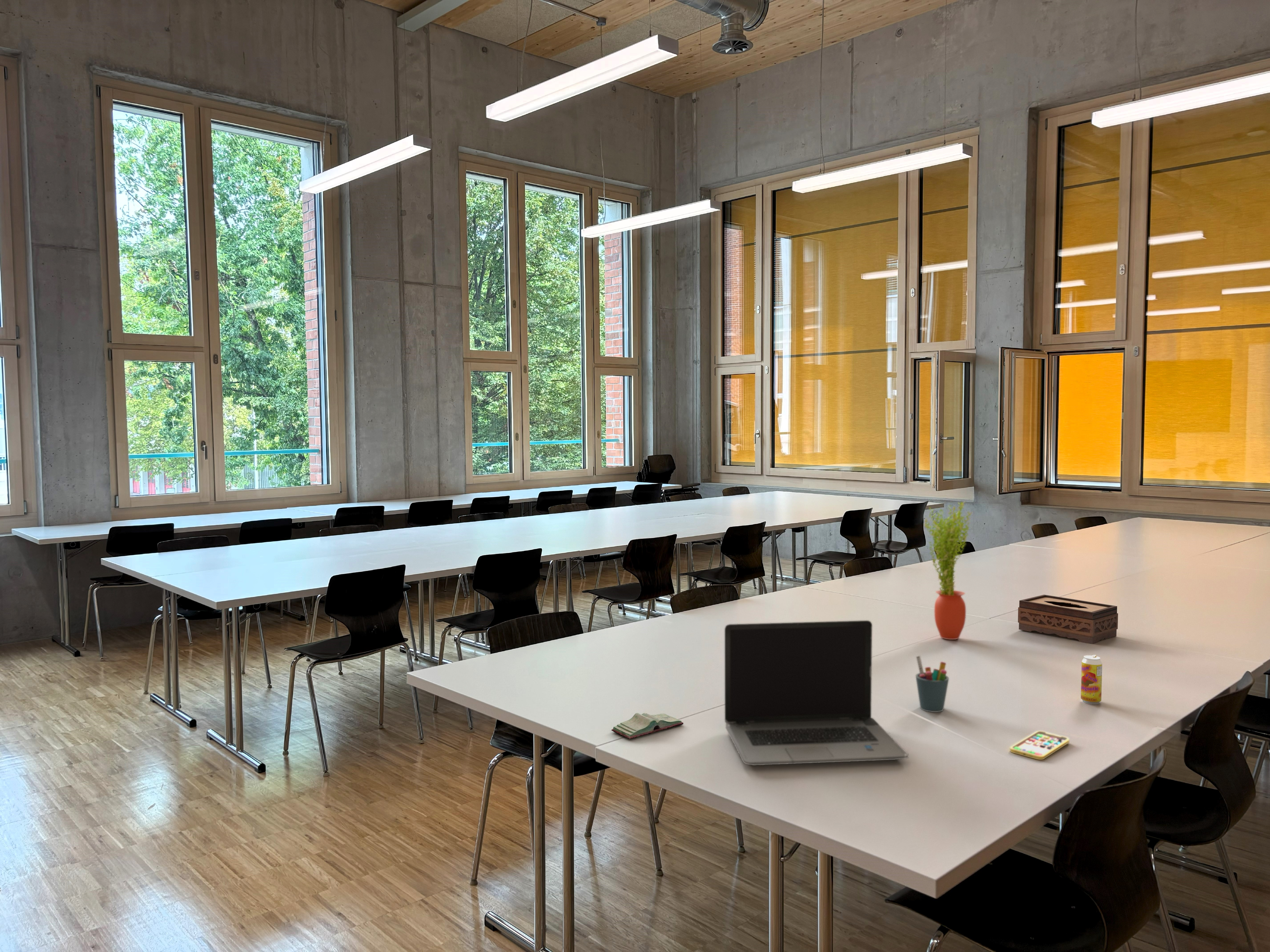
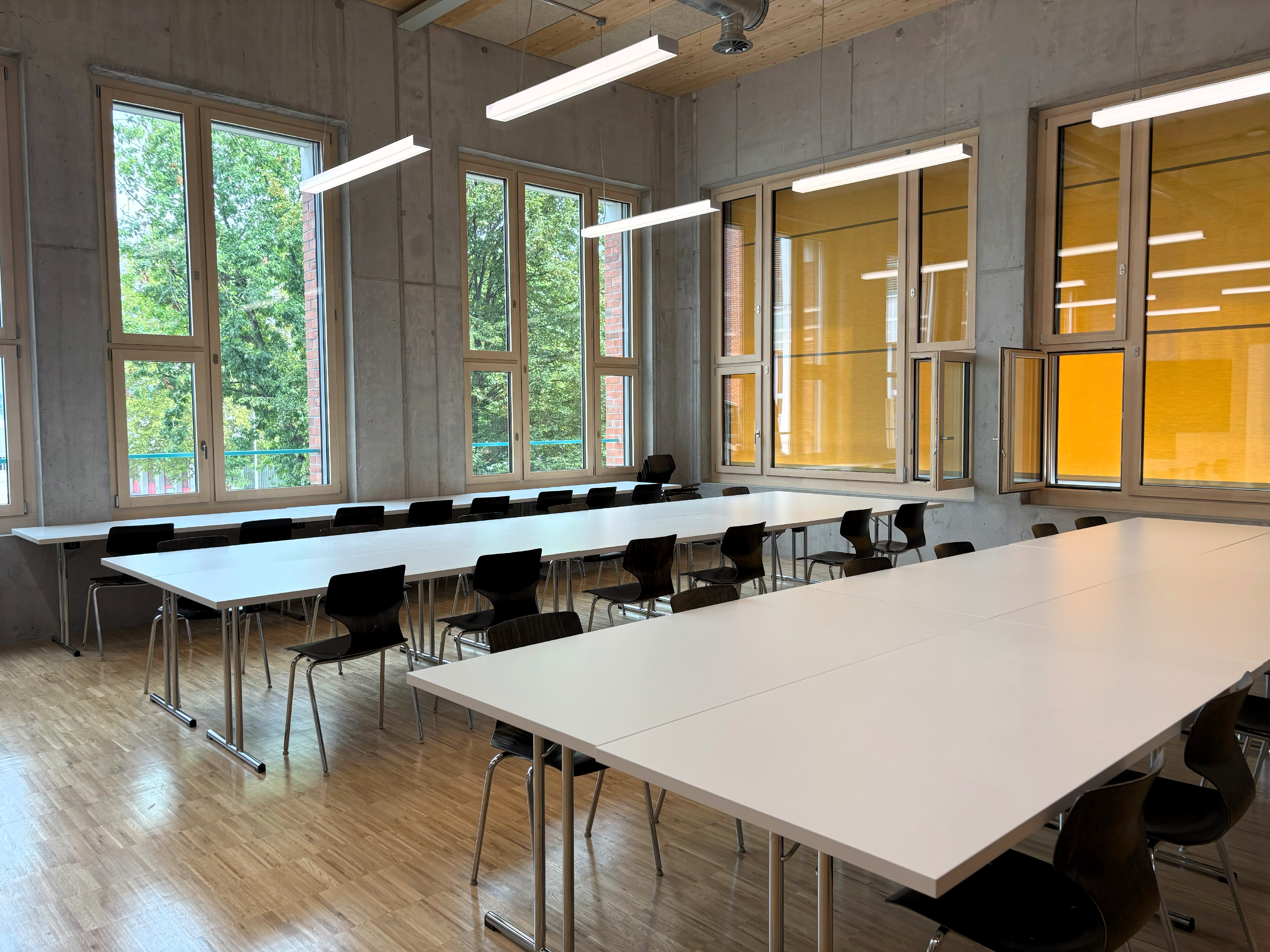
- tissue box [1018,594,1118,644]
- beverage can [1081,655,1103,705]
- laptop computer [724,620,909,766]
- book [611,712,684,739]
- smartphone [1010,730,1069,760]
- potted plant [924,501,973,640]
- pen holder [915,655,949,712]
